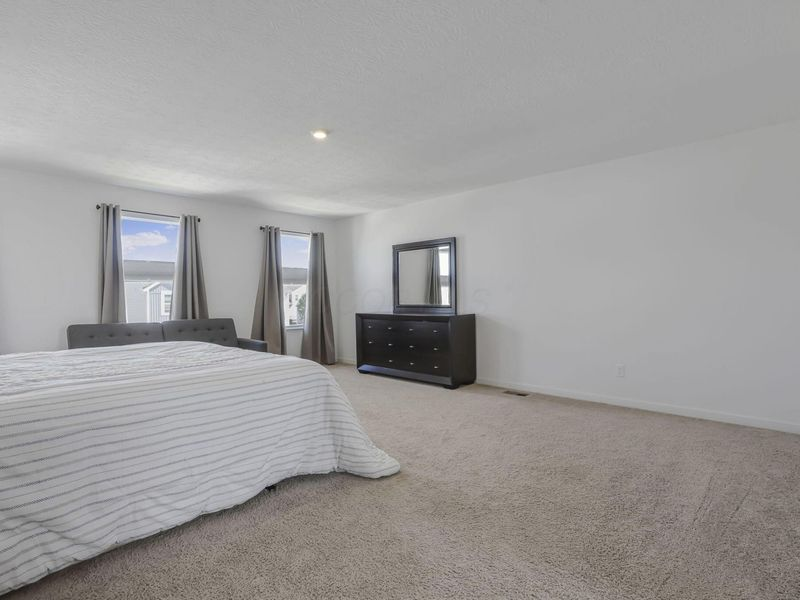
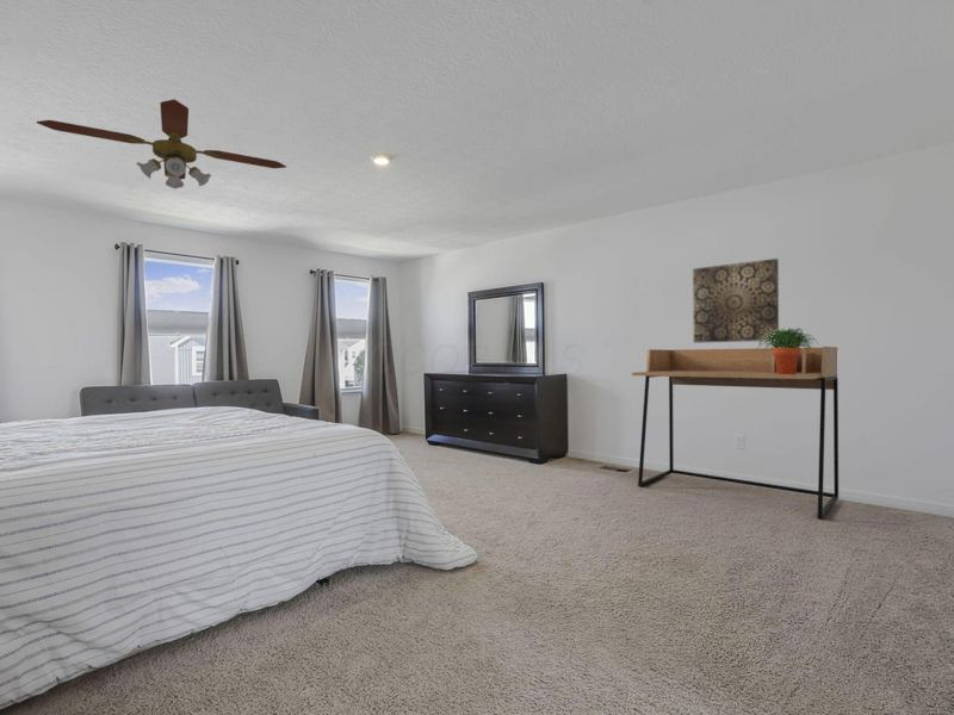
+ potted plant [756,327,819,374]
+ wall art [692,257,780,344]
+ ceiling fan [36,98,287,189]
+ desk [631,346,840,520]
